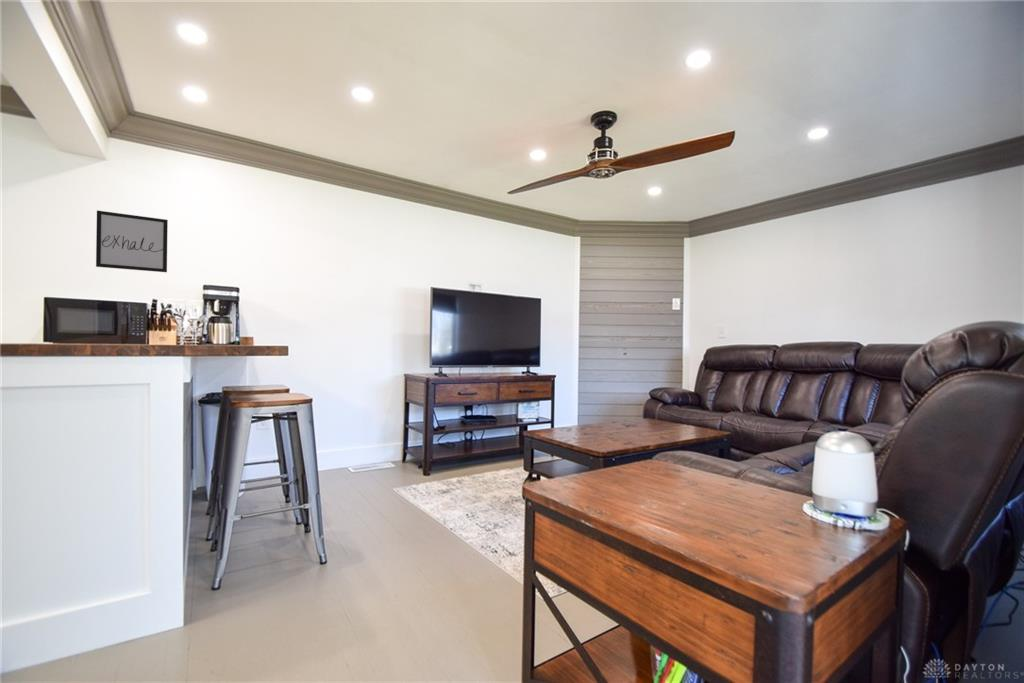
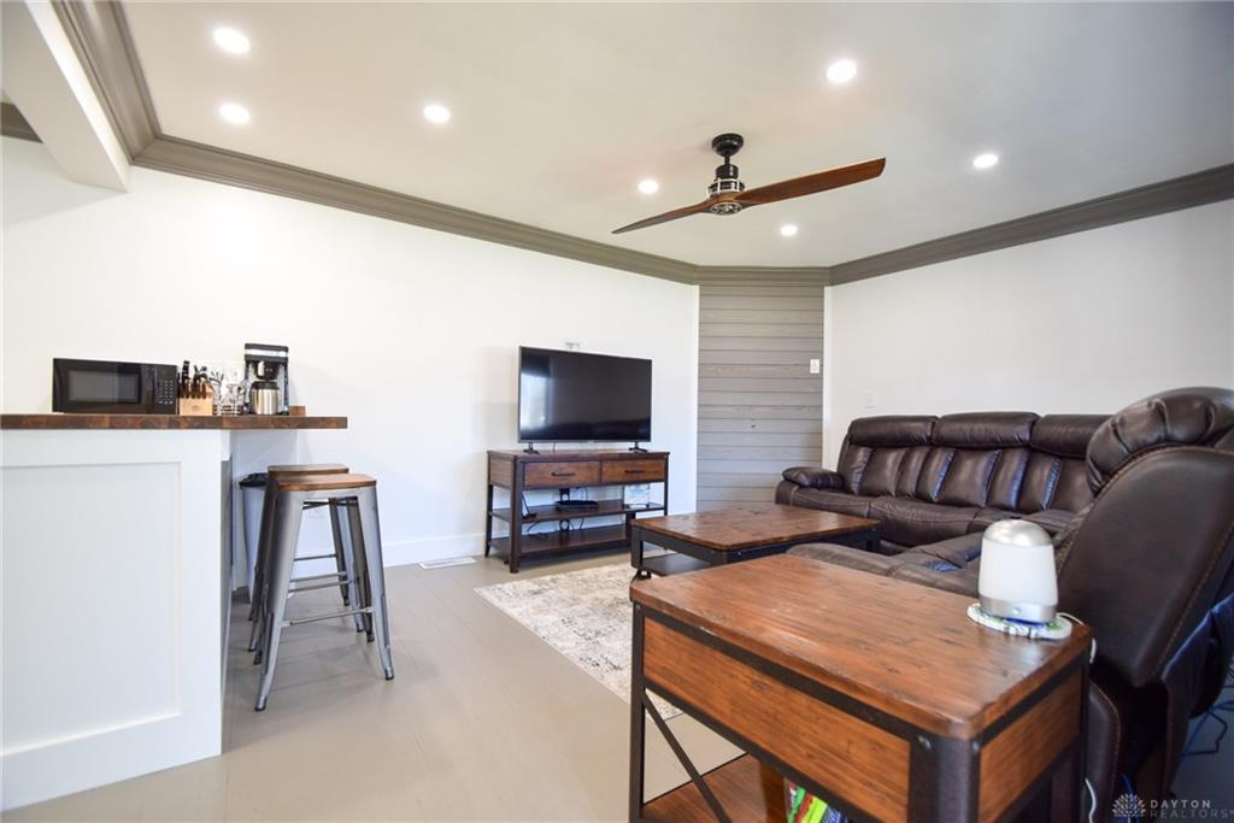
- wall art [95,209,169,273]
